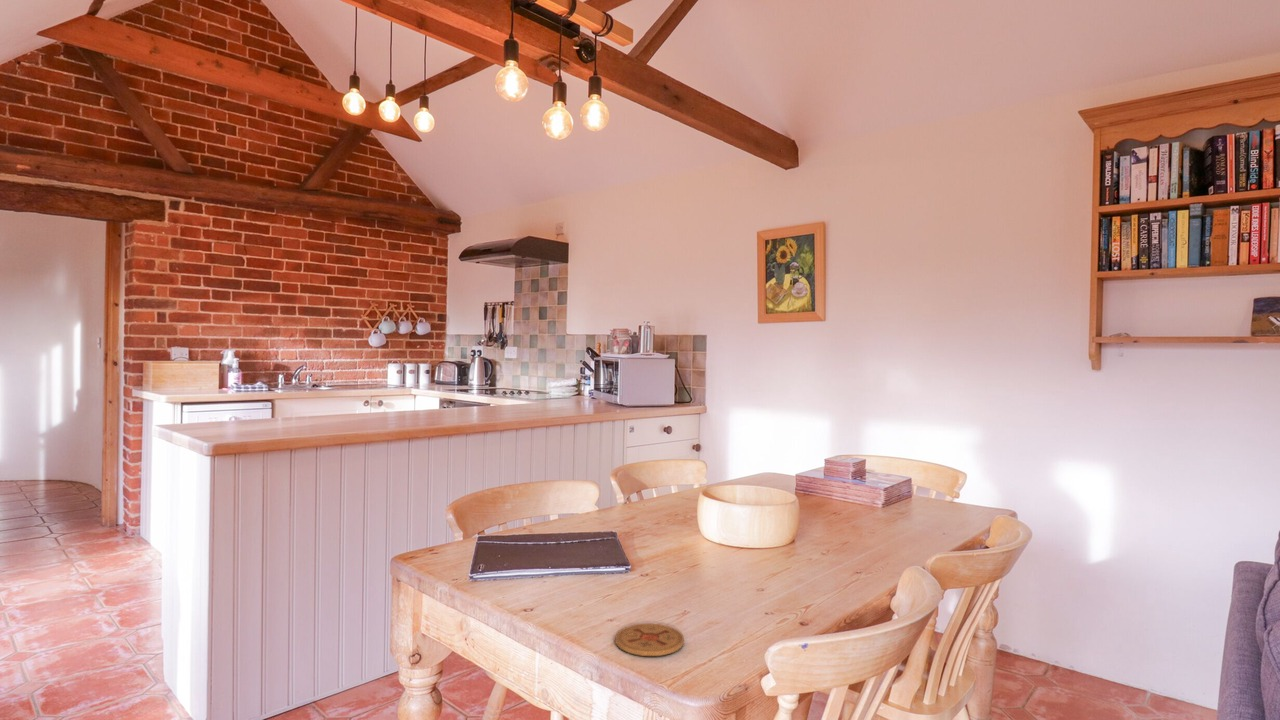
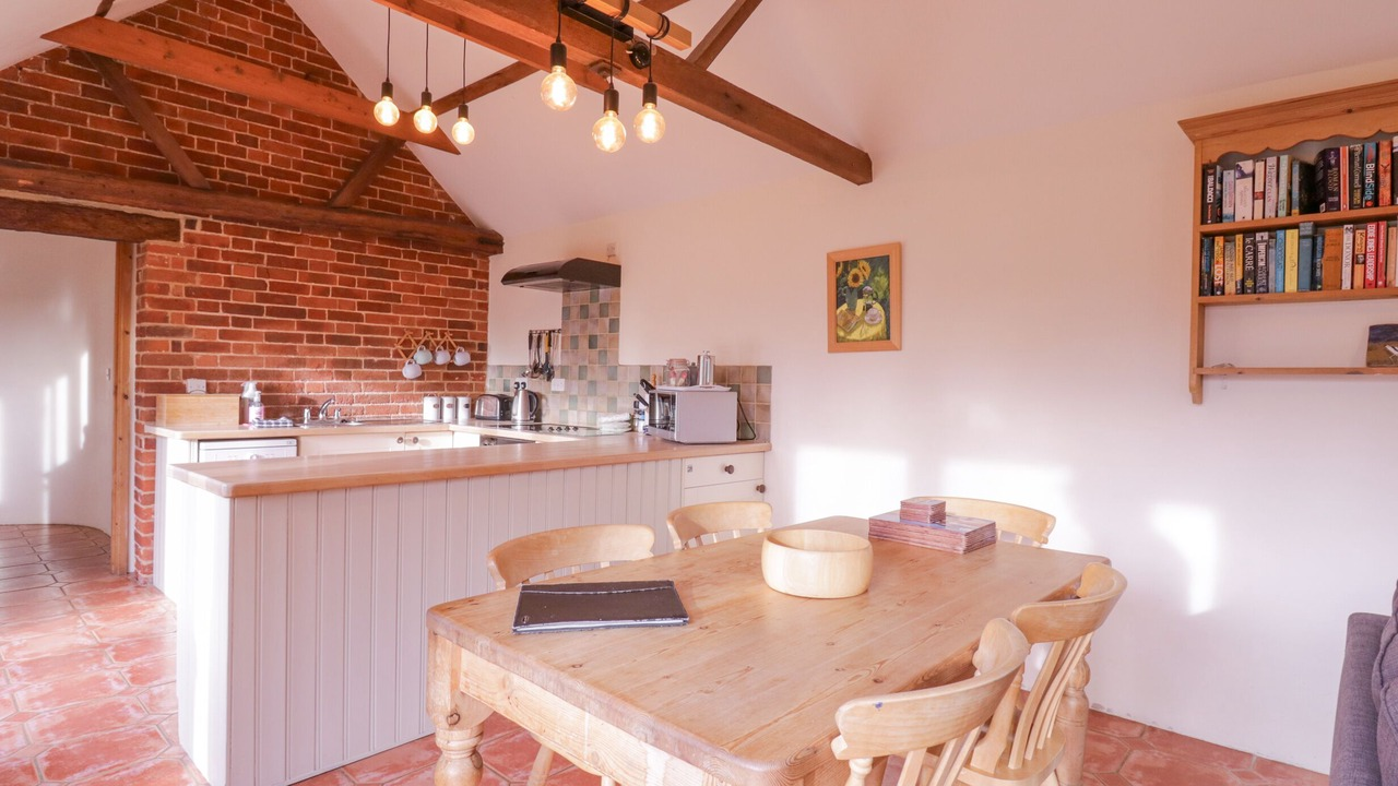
- coaster [614,623,685,657]
